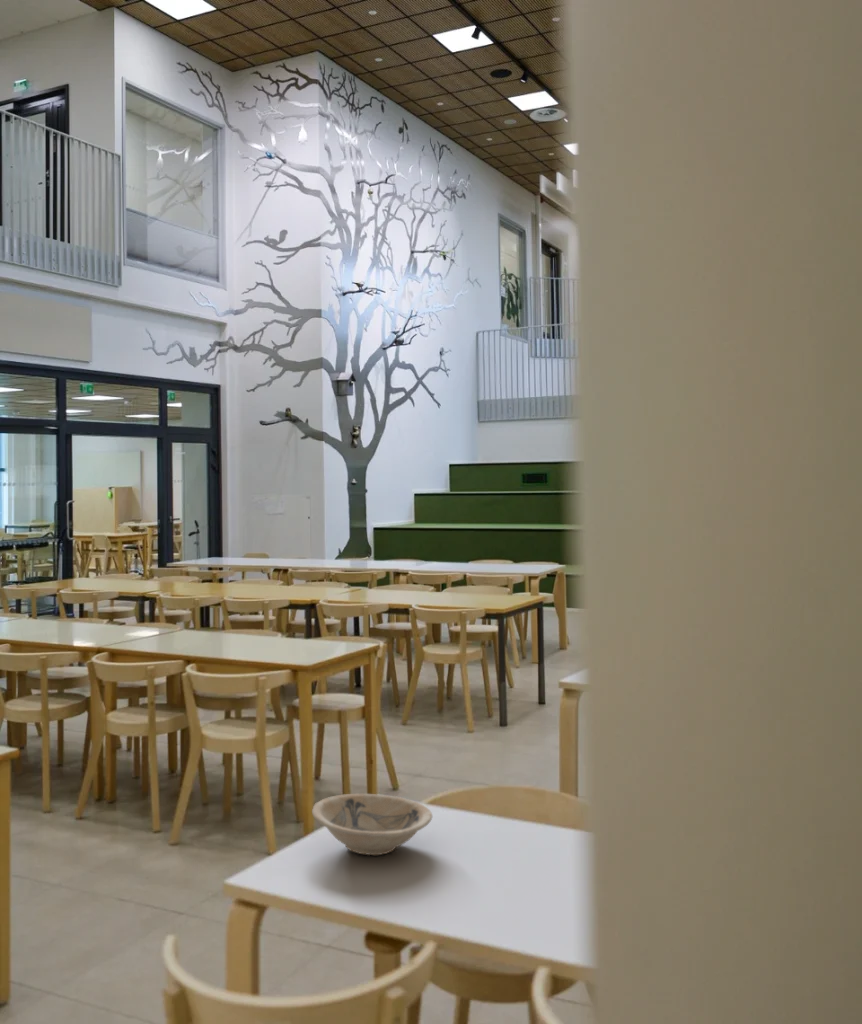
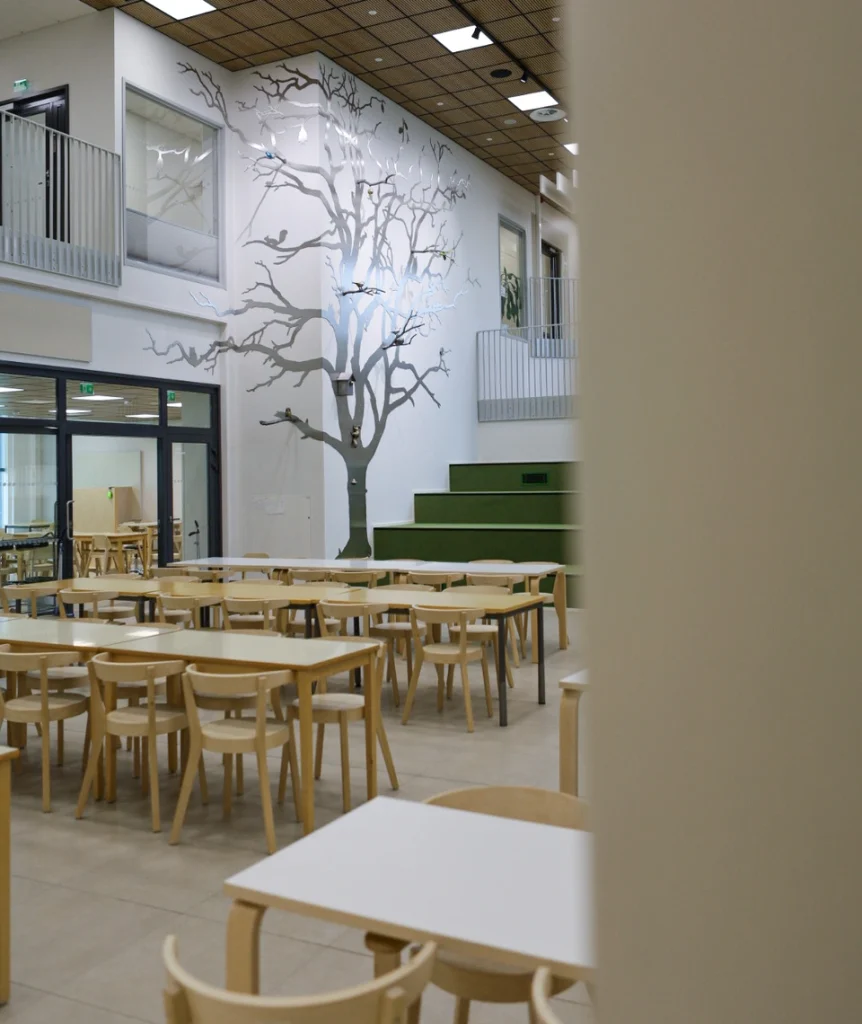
- bowl [311,793,433,856]
